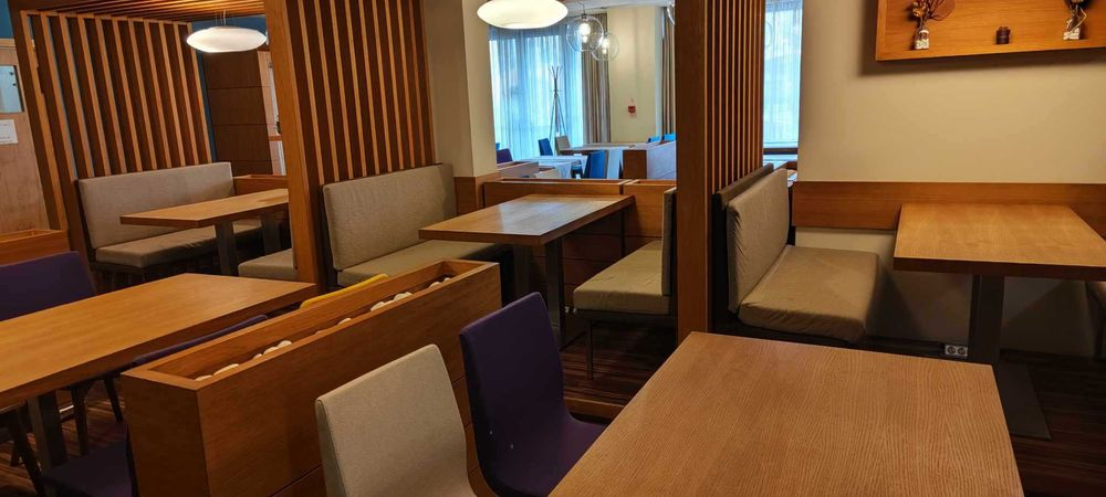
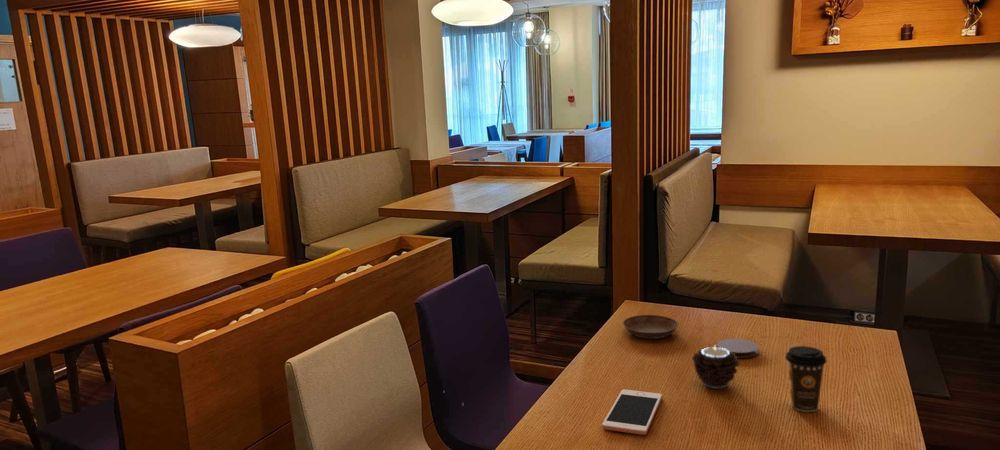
+ coaster [716,338,760,359]
+ candle [691,346,740,390]
+ saucer [622,314,679,340]
+ coffee cup [784,345,828,413]
+ cell phone [601,389,663,436]
